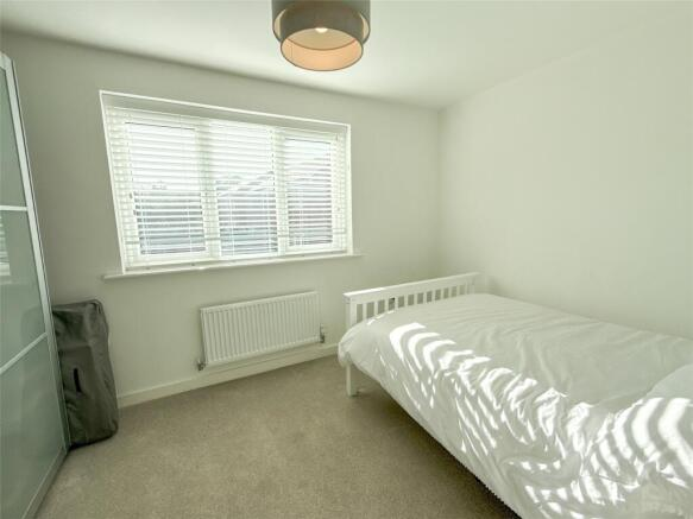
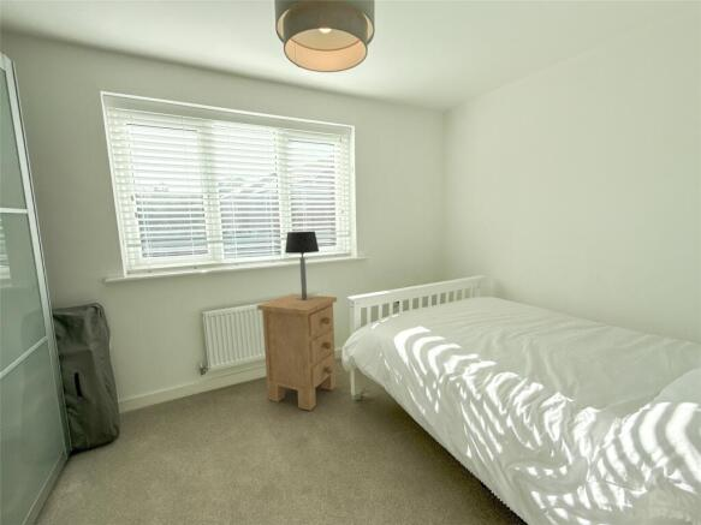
+ nightstand [256,293,338,412]
+ table lamp [284,231,320,300]
